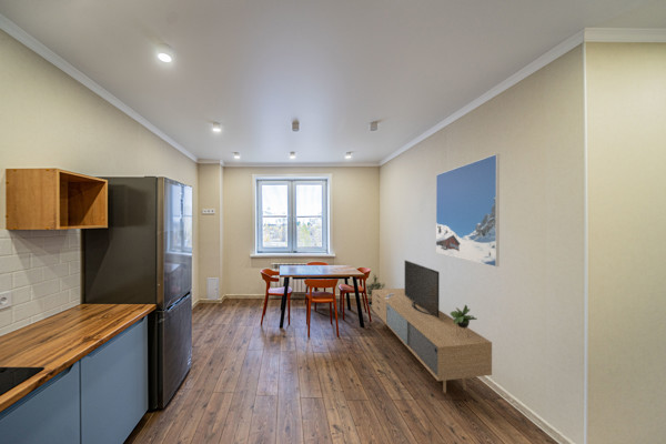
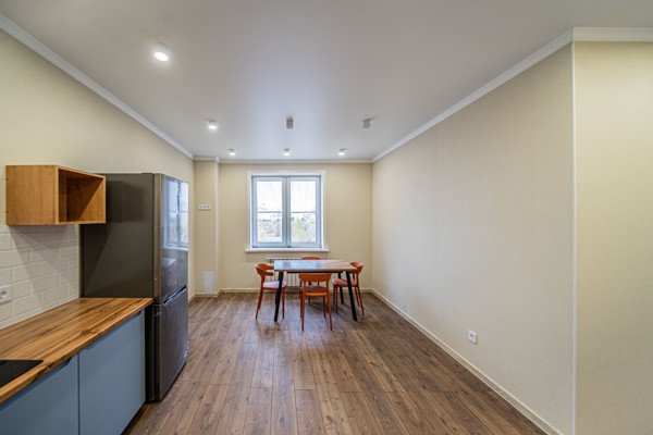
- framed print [435,153,501,268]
- media console [371,259,493,394]
- potted tree [365,273,386,307]
